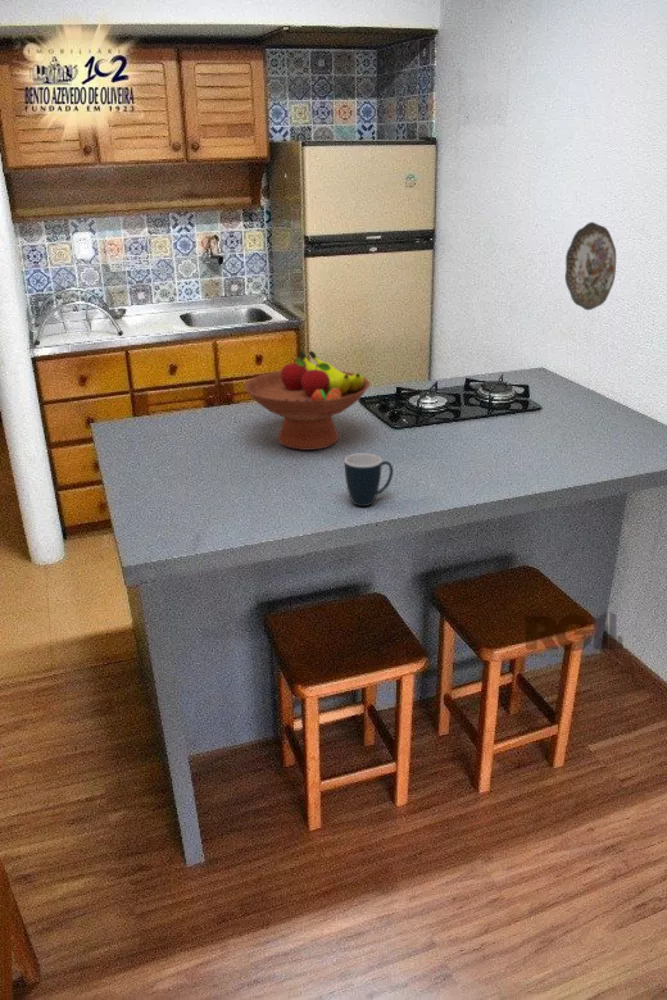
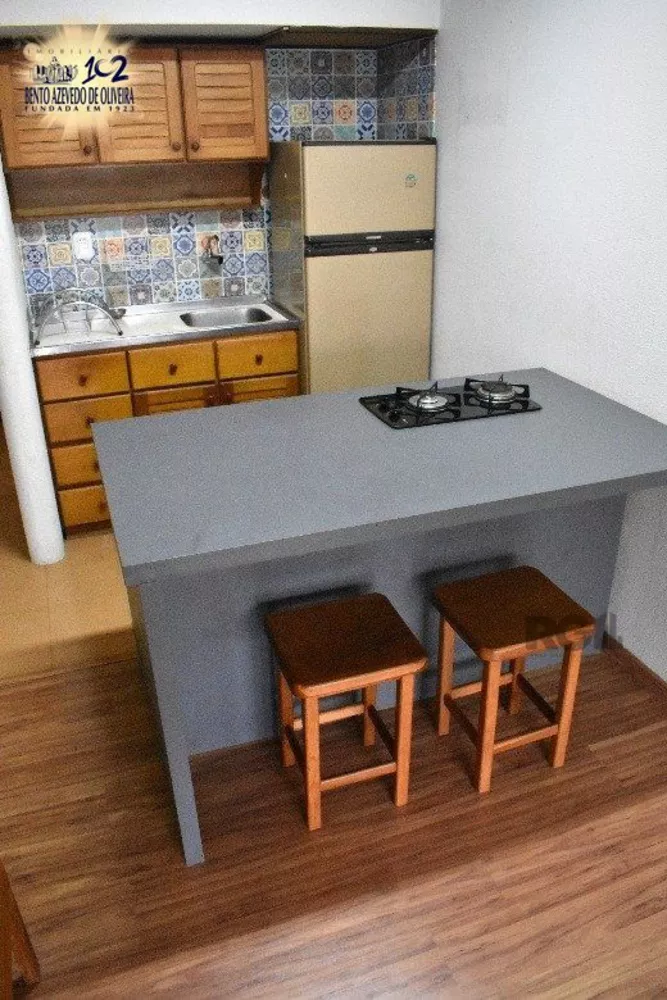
- decorative plate [564,221,617,311]
- fruit bowl [243,350,371,451]
- mug [344,452,394,507]
